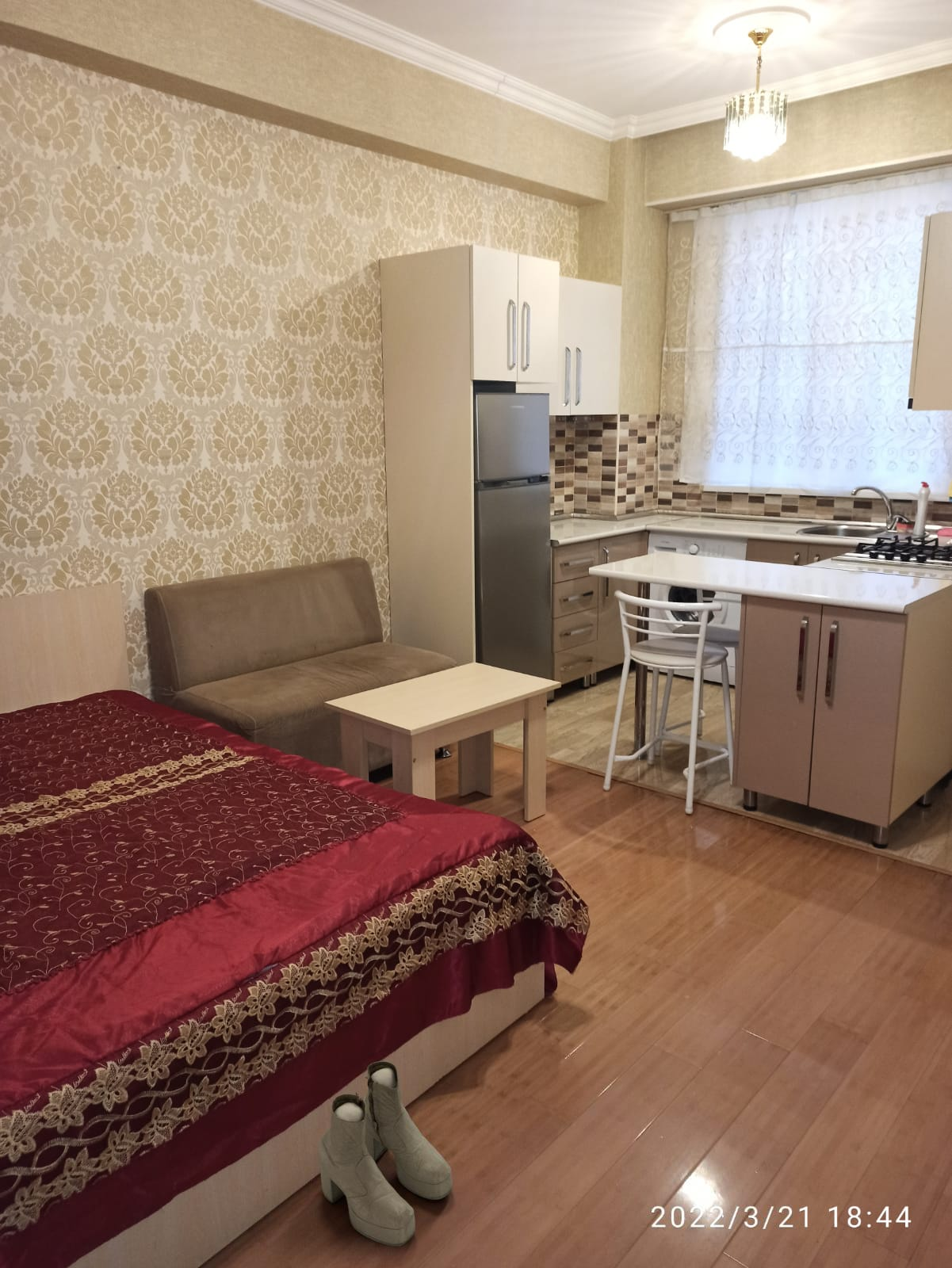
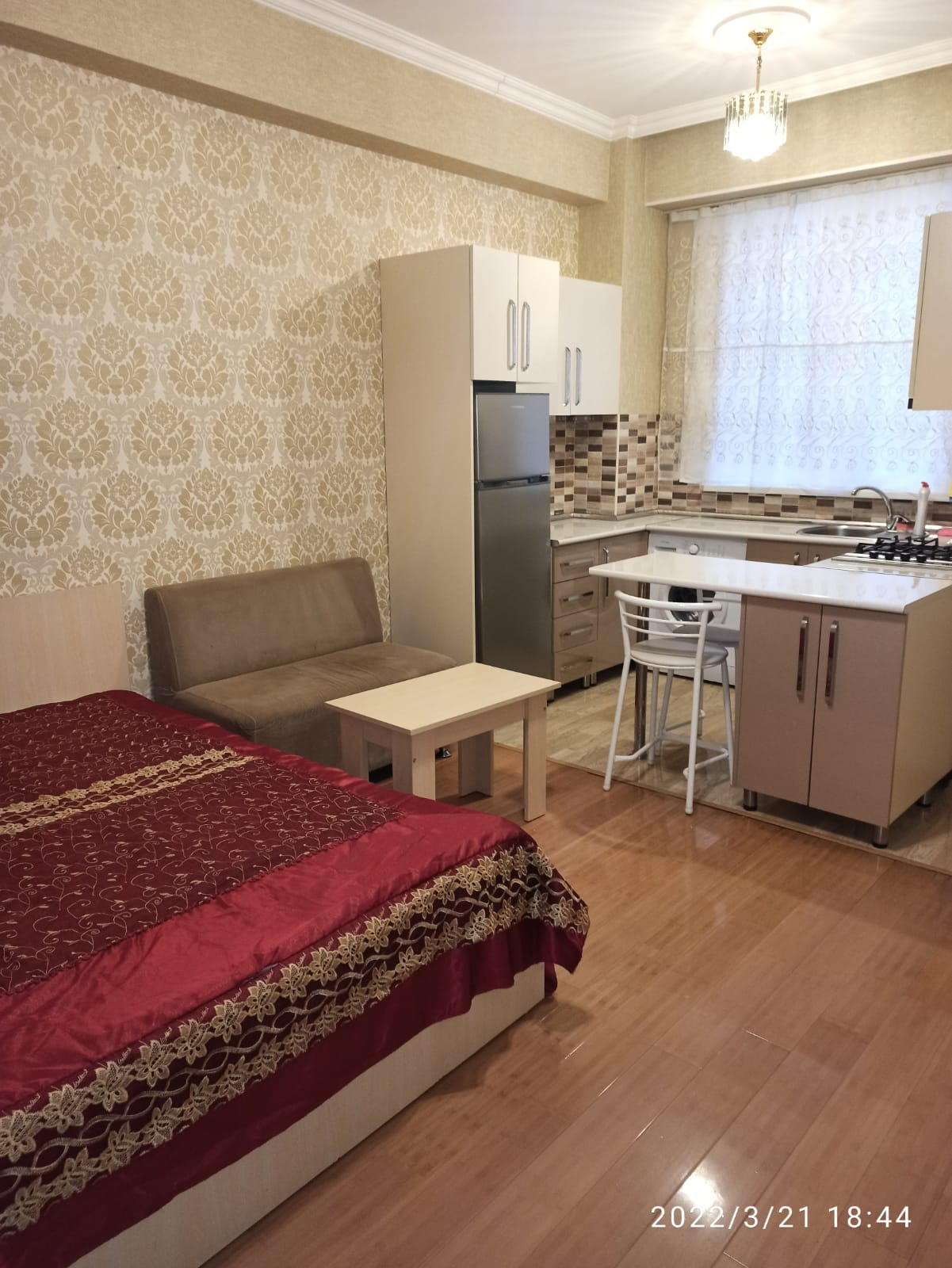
- boots [317,1060,453,1247]
